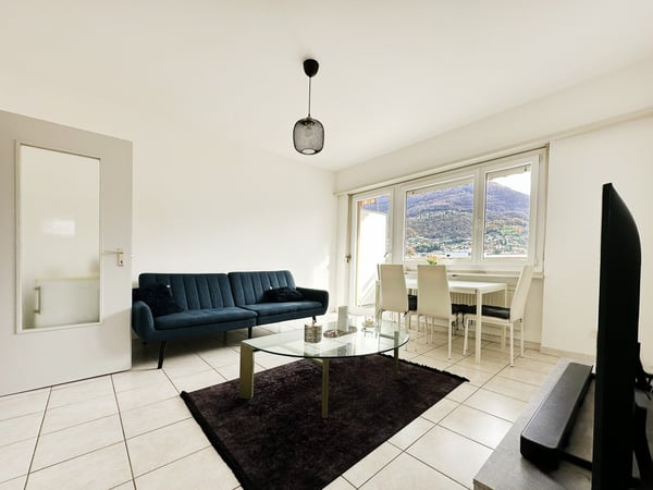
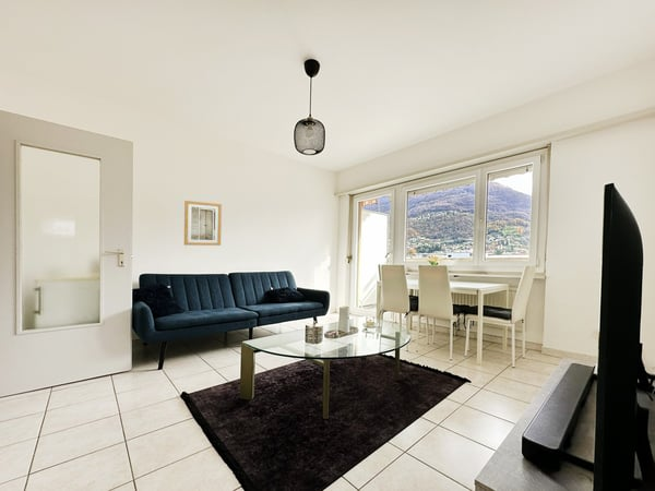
+ wall art [183,200,223,247]
